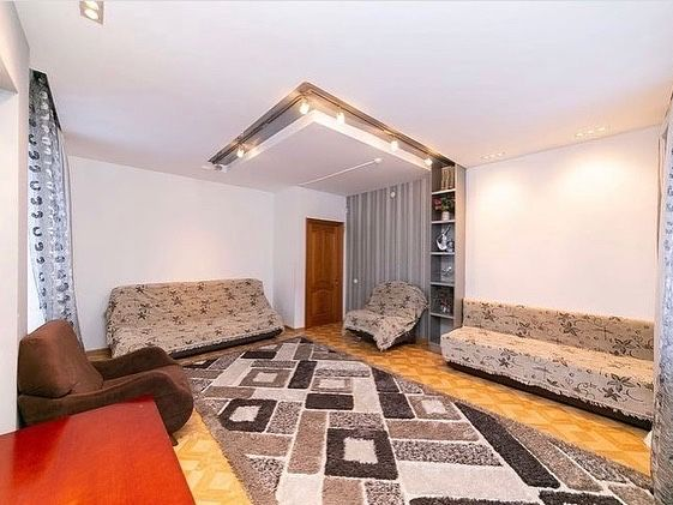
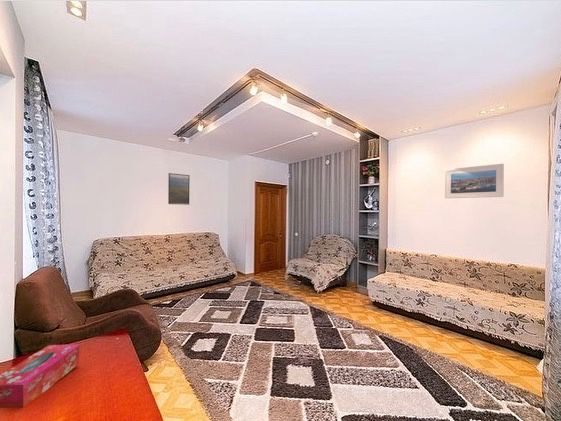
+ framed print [444,163,505,199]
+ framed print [167,172,191,206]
+ tissue box [0,344,80,409]
